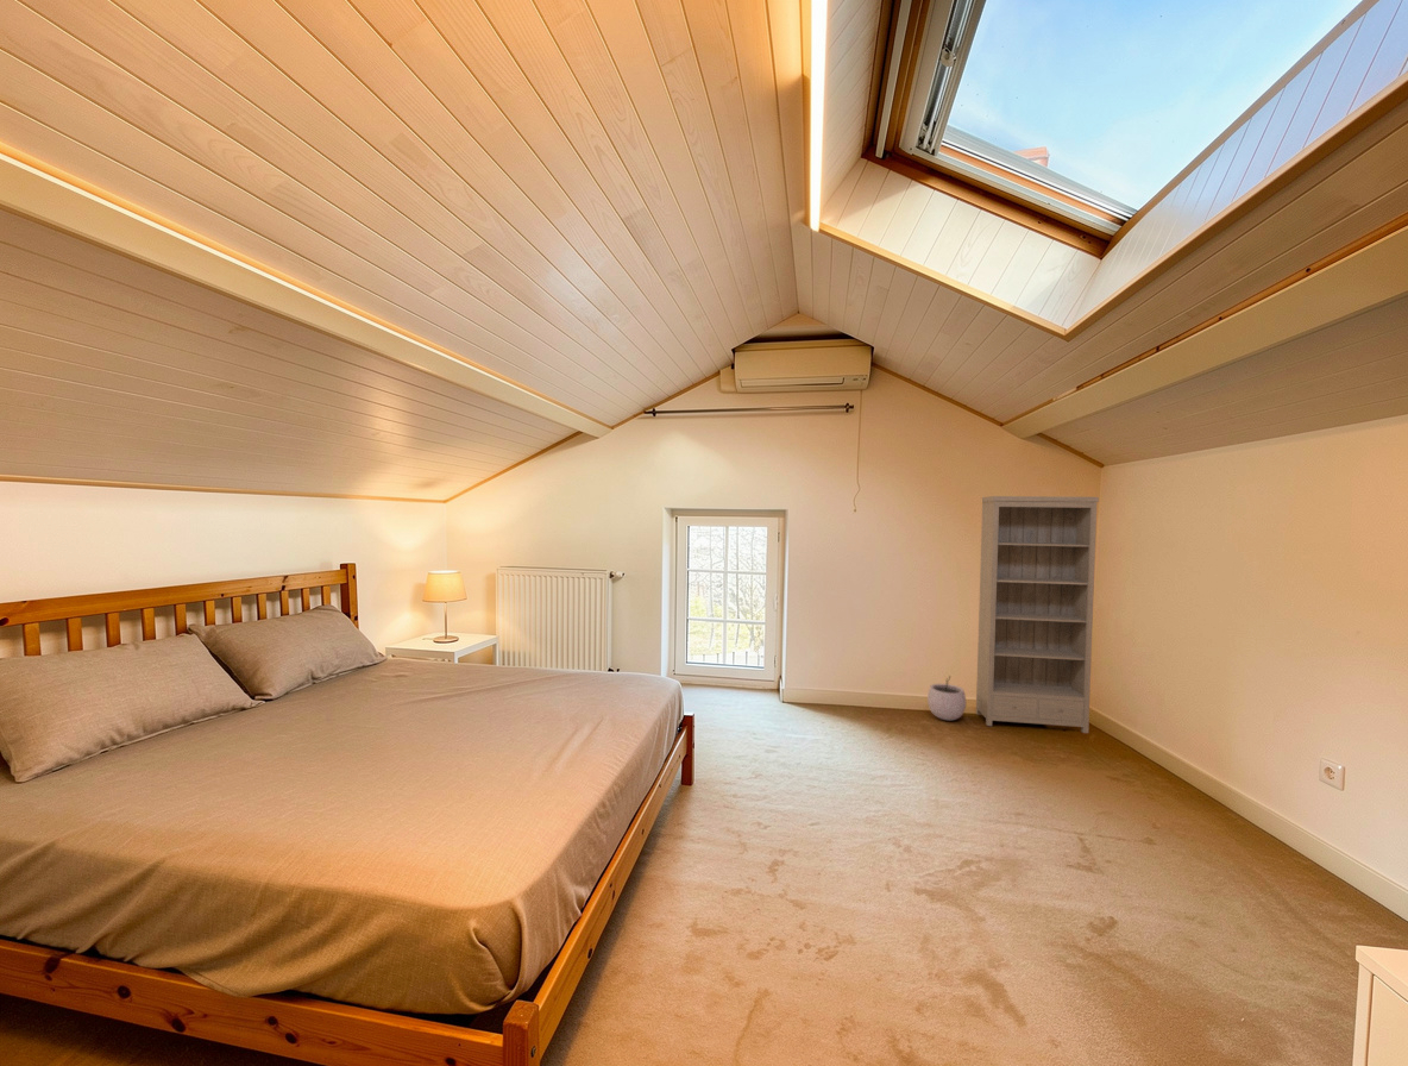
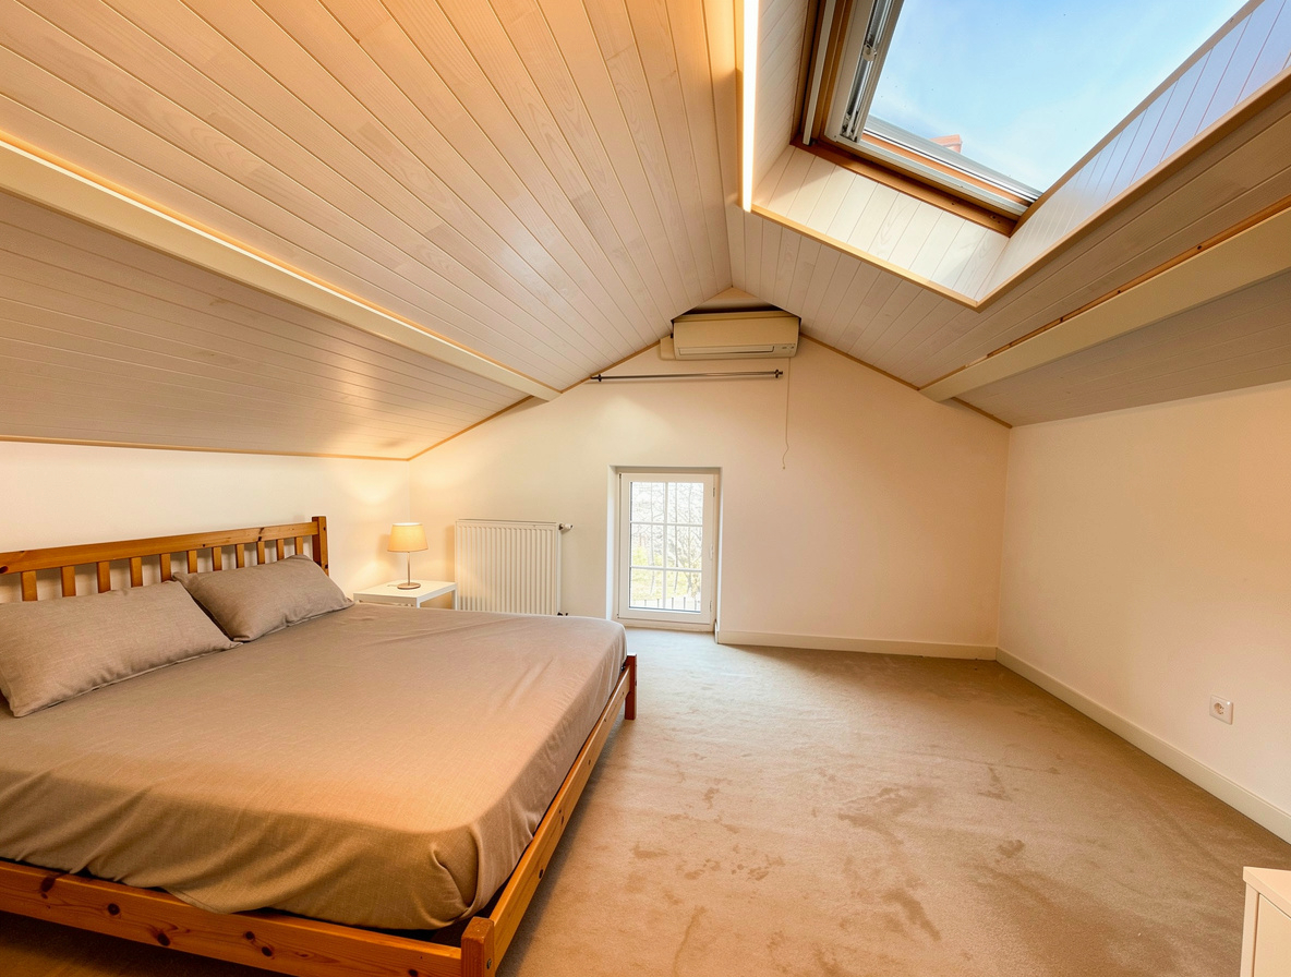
- bookshelf [975,495,1100,734]
- plant pot [926,675,967,721]
